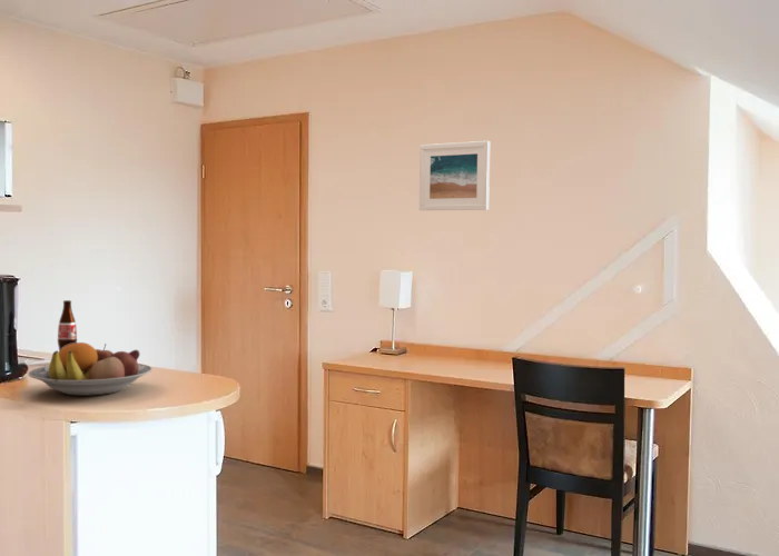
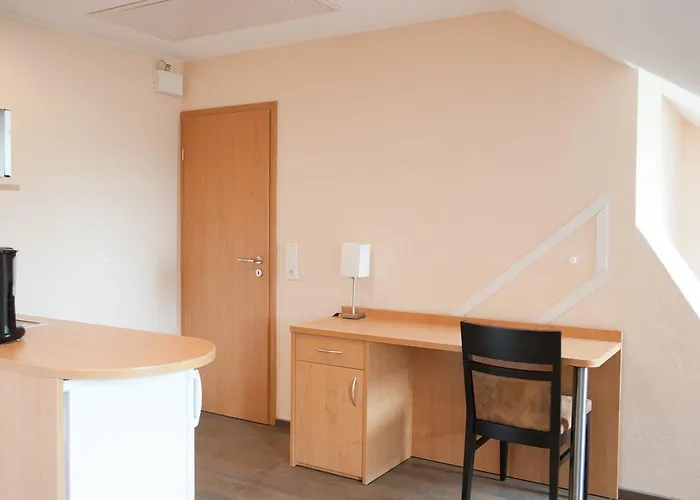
- fruit bowl [28,341,154,397]
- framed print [418,140,491,211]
- bottle [57,299,78,351]
